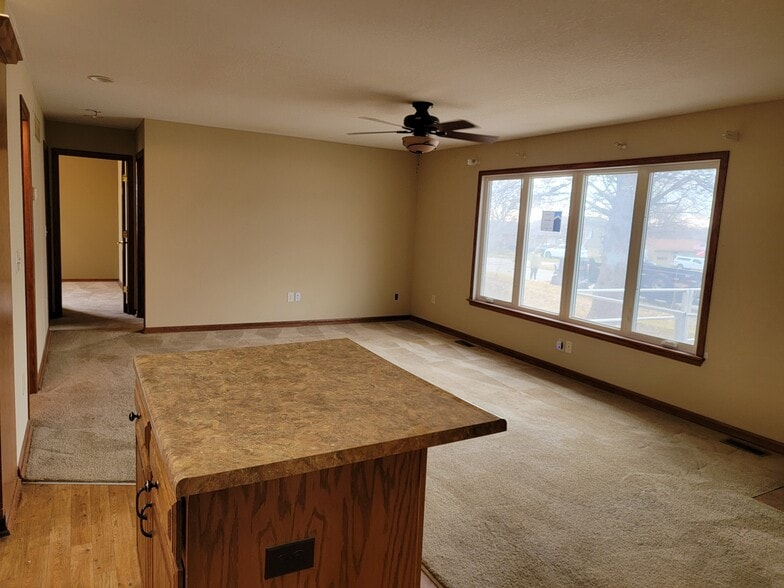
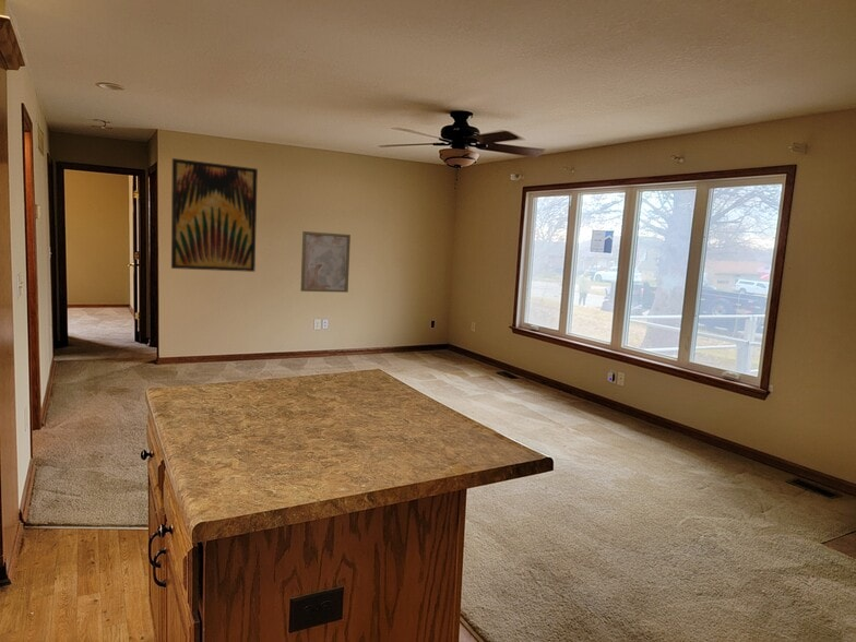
+ wall art [170,157,259,273]
+ wall art [300,230,352,294]
